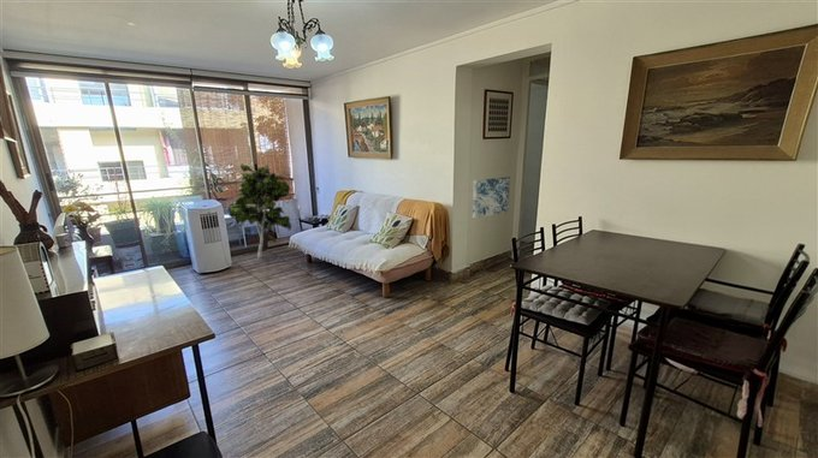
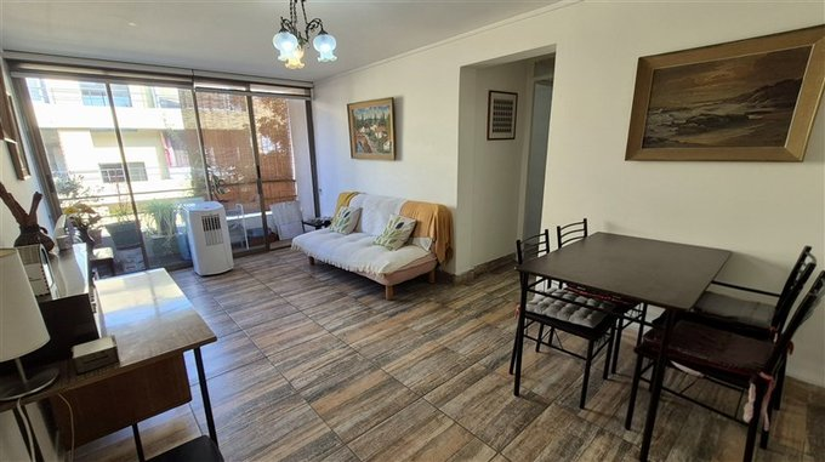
- indoor plant [226,163,292,260]
- wall art [472,176,511,220]
